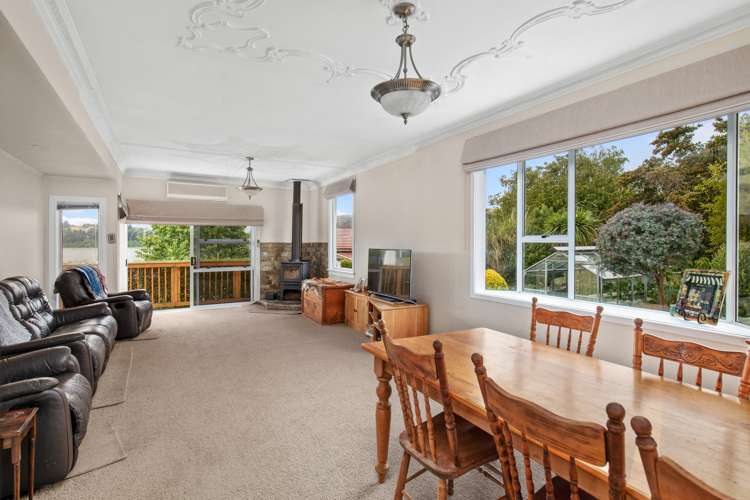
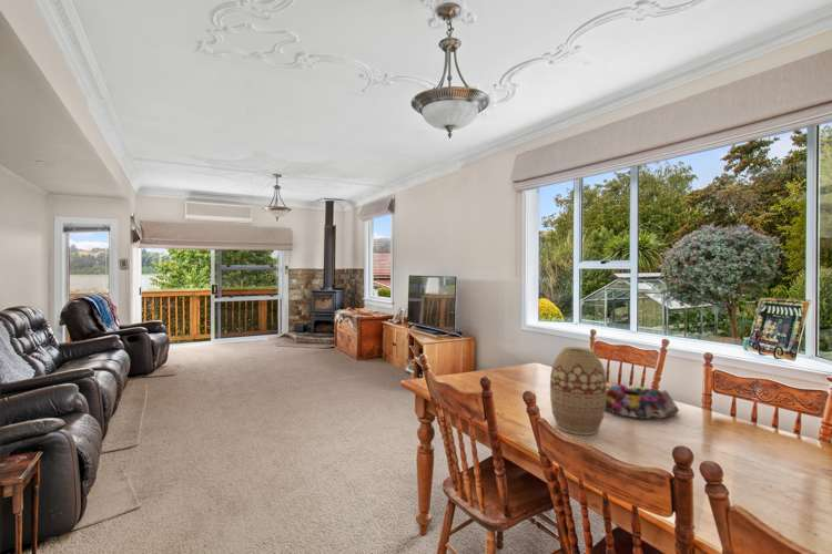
+ vase [549,346,608,435]
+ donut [605,383,681,420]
